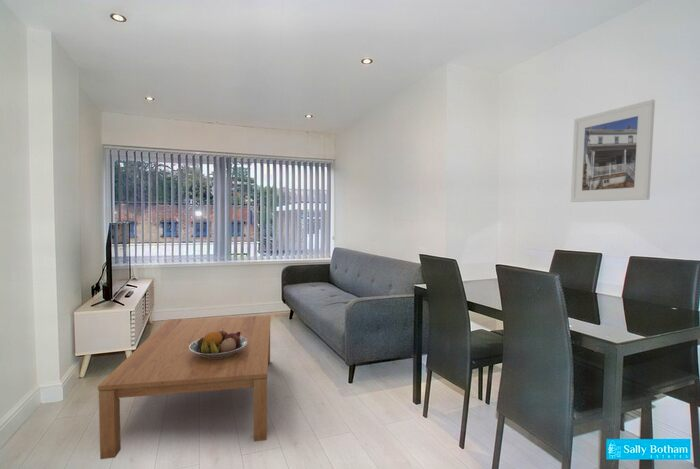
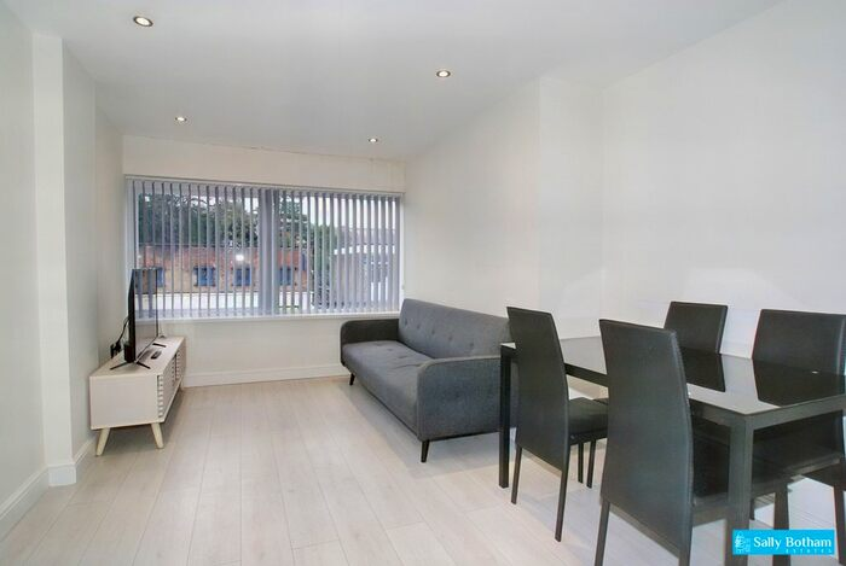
- fruit bowl [189,330,247,358]
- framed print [570,99,656,203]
- coffee table [97,315,272,460]
